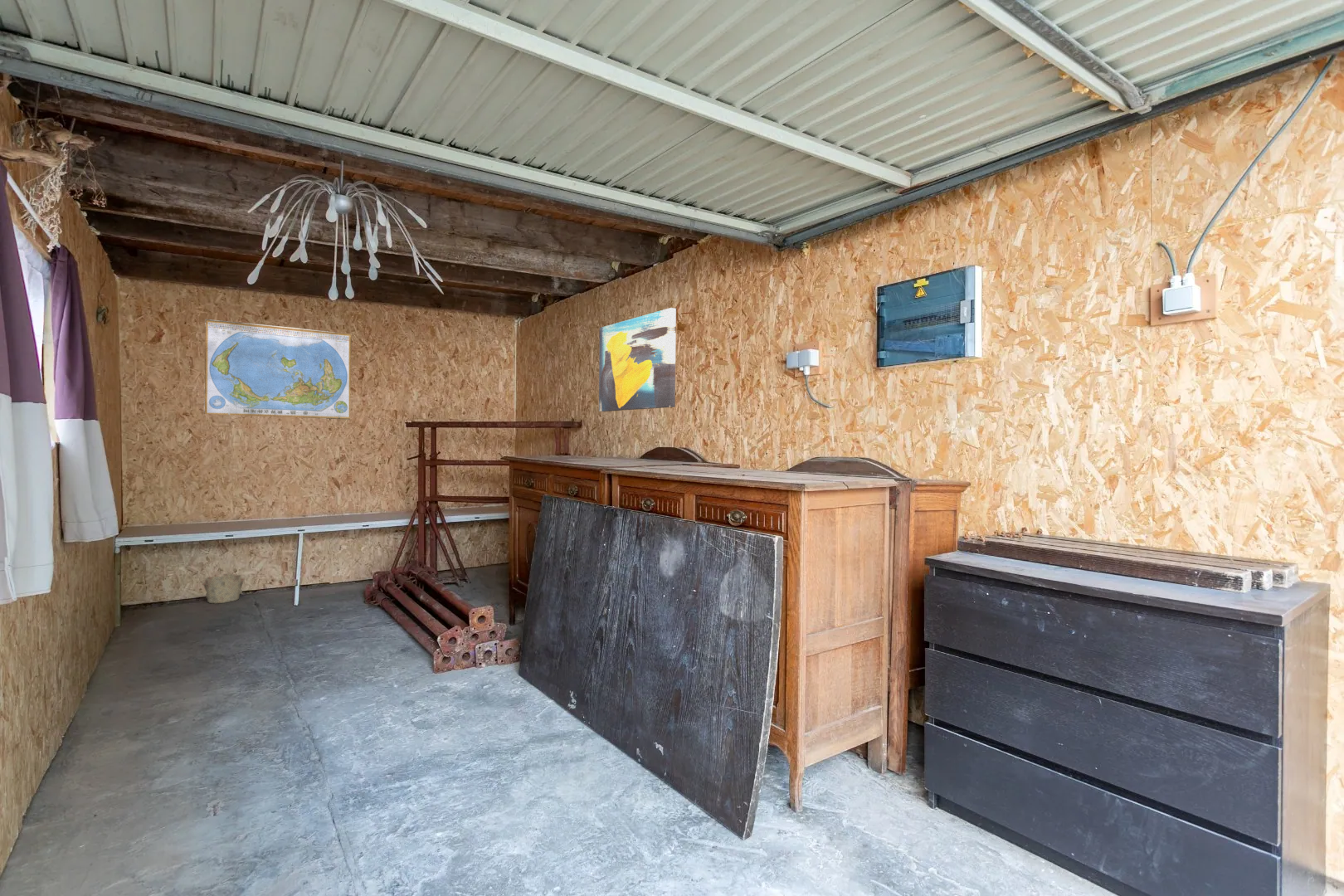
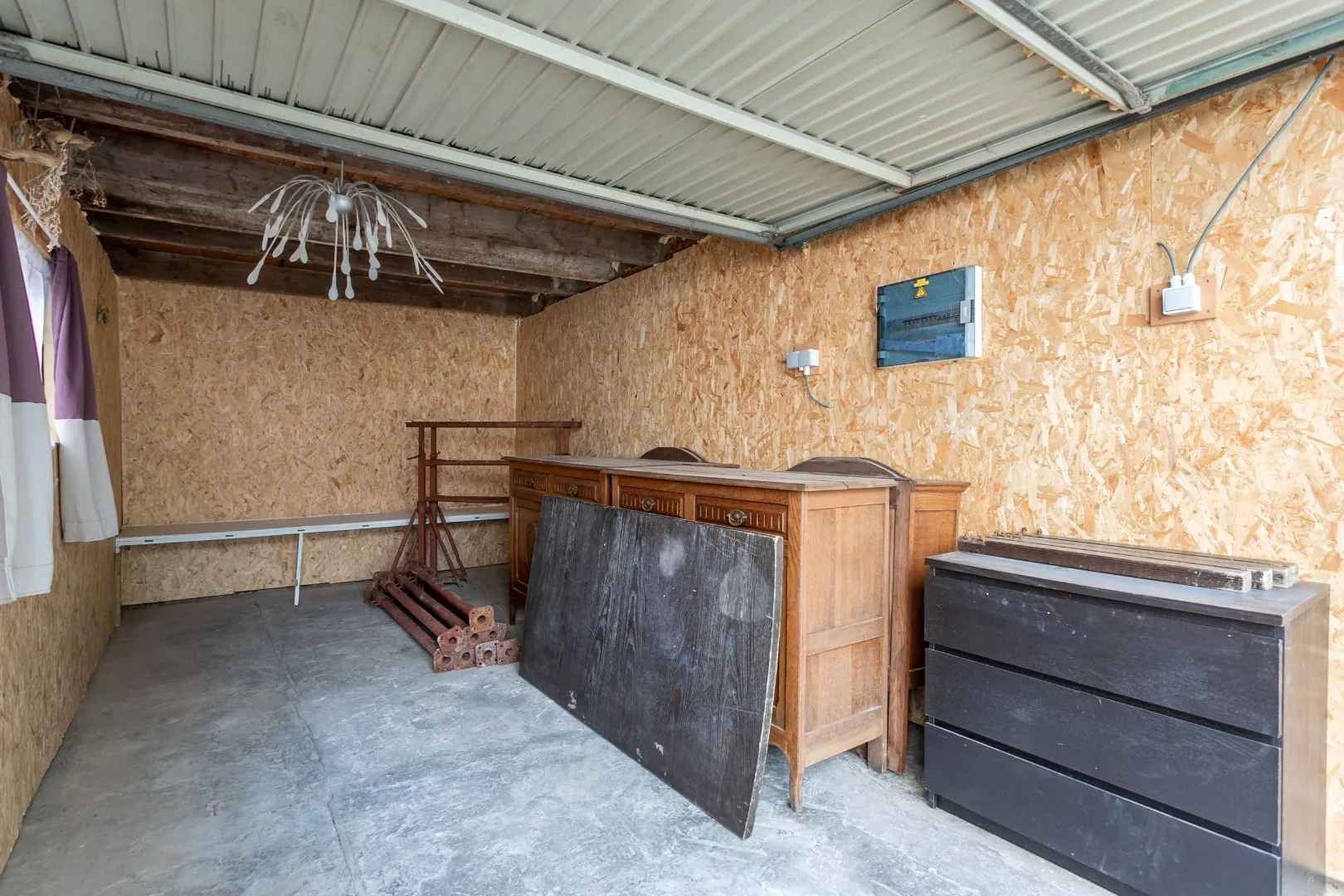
- wall art [598,307,677,412]
- bucket [201,573,246,604]
- world map [203,319,353,421]
